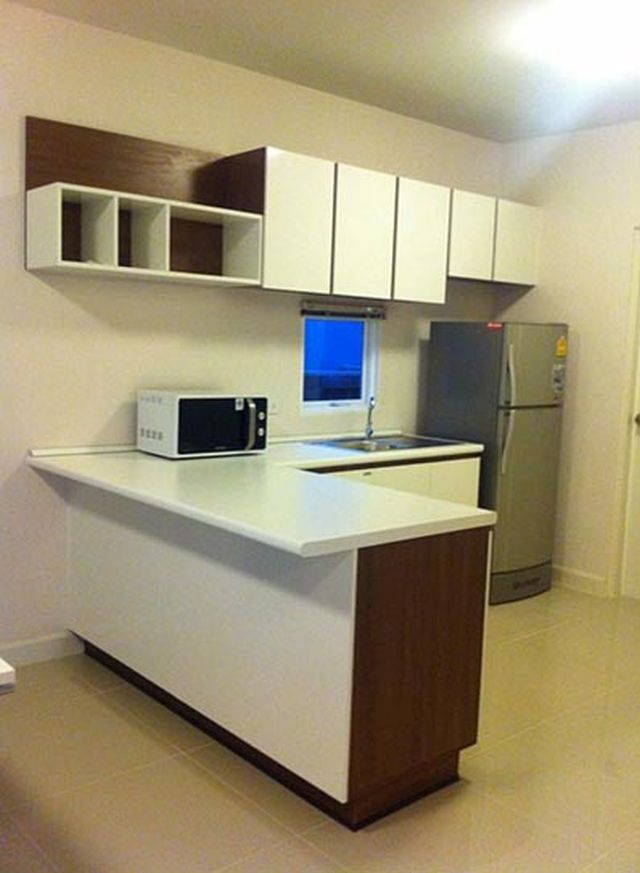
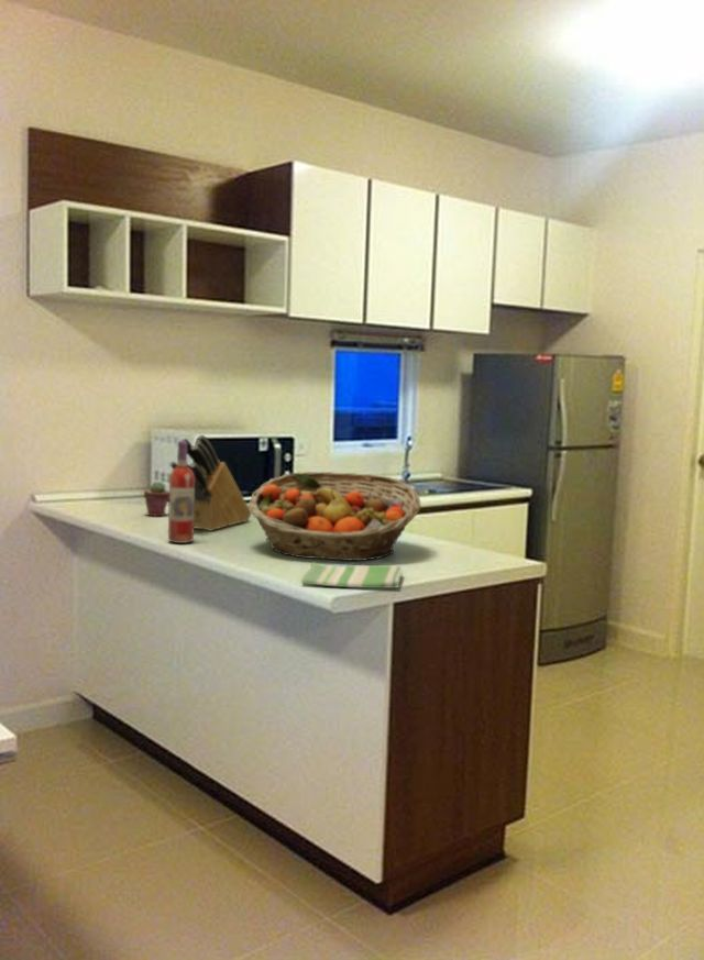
+ dish towel [300,562,404,589]
+ fruit basket [248,471,421,562]
+ knife block [168,433,252,532]
+ wine bottle [167,440,195,544]
+ potted succulent [143,481,169,517]
